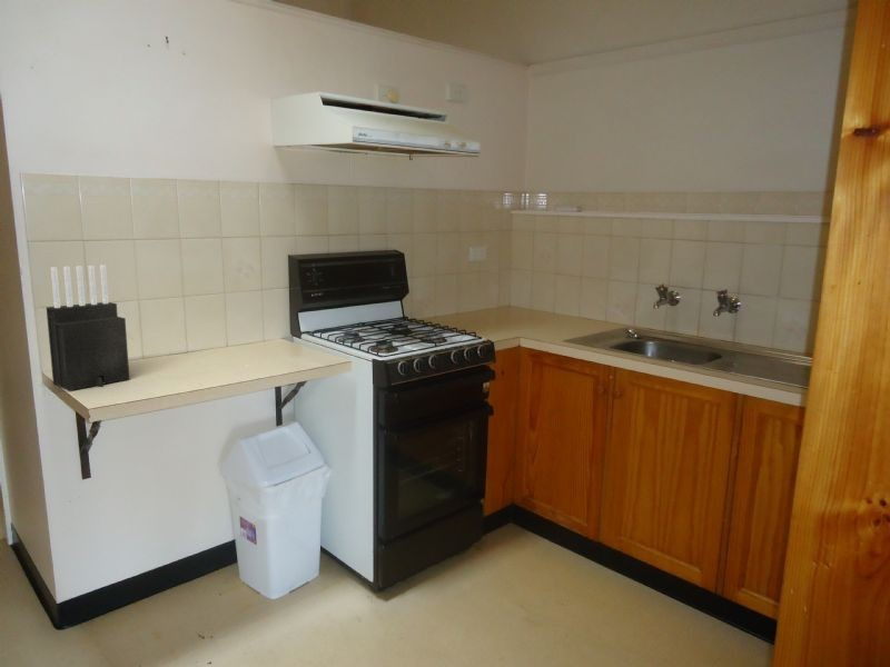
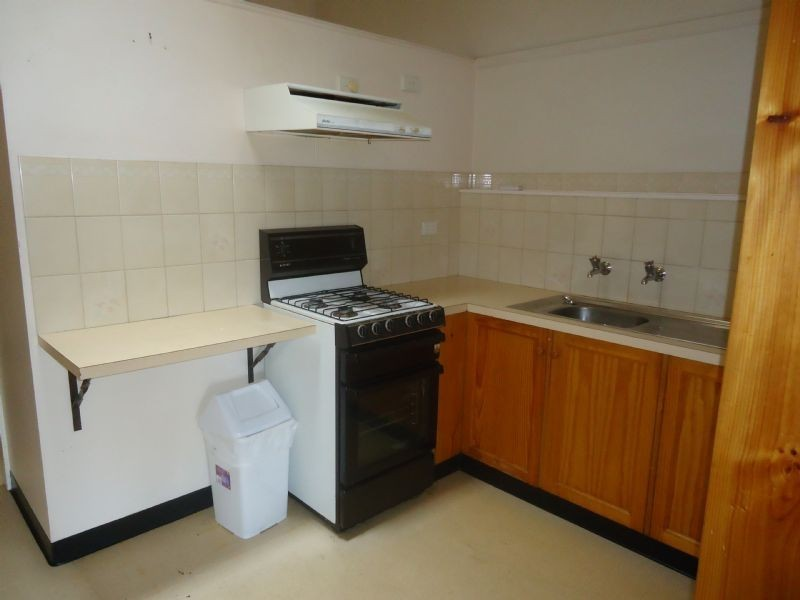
- knife block [46,263,130,391]
